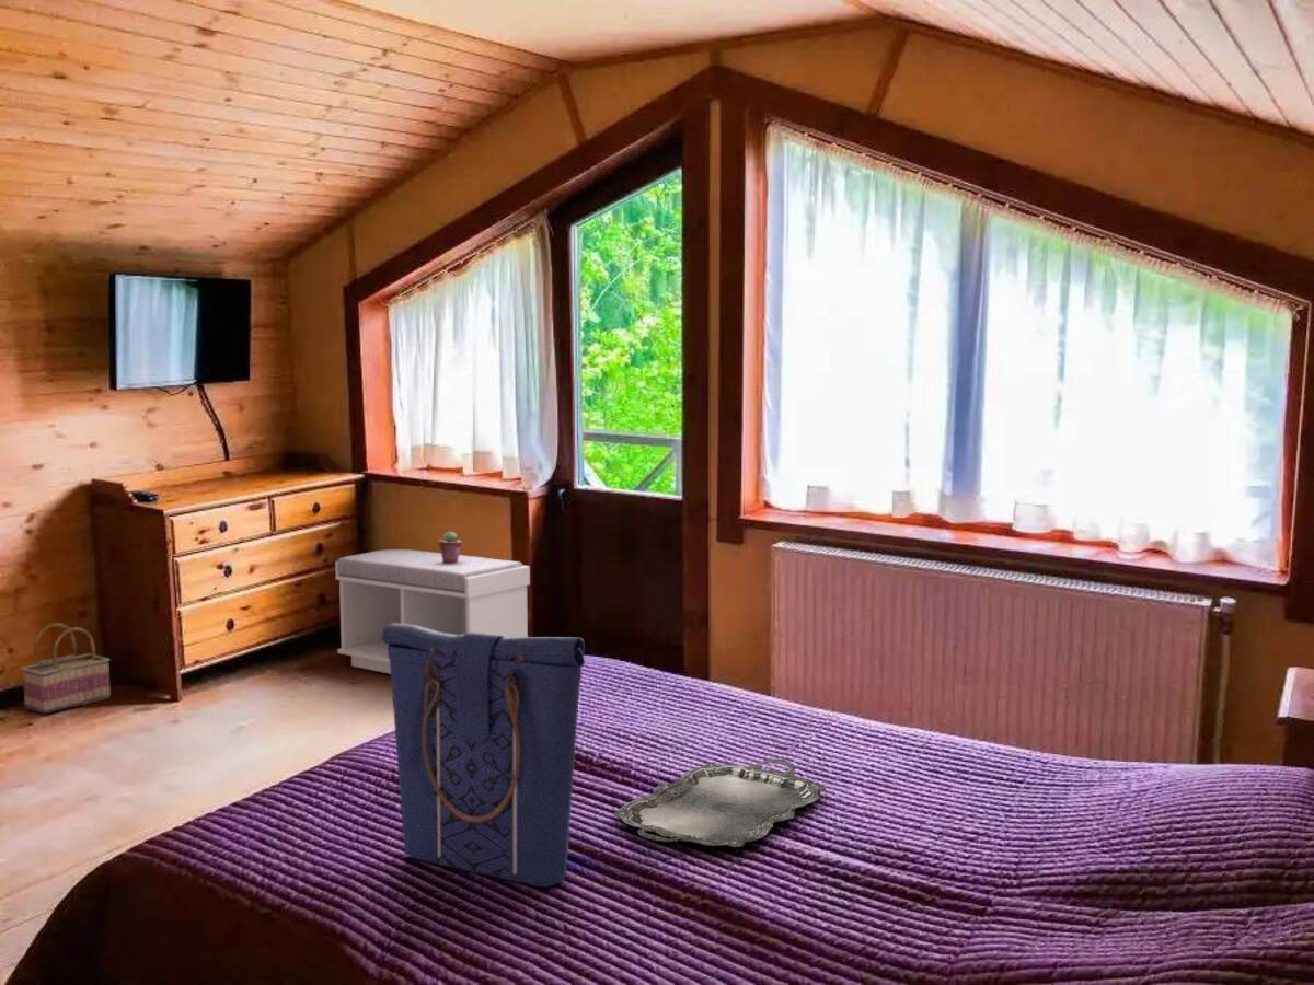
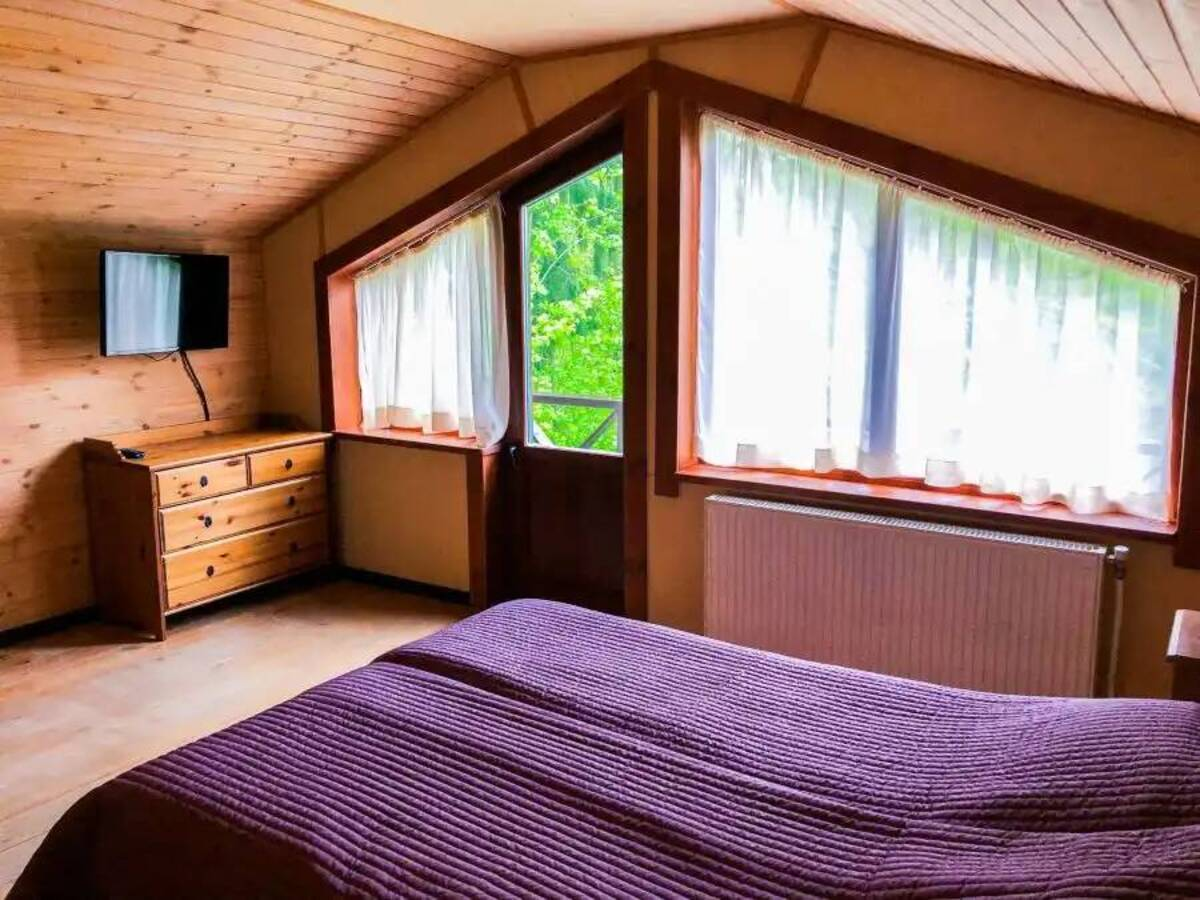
- potted succulent [438,531,463,564]
- serving tray [612,758,827,848]
- tote bag [382,624,586,888]
- bench [334,548,531,675]
- basket [21,622,112,715]
